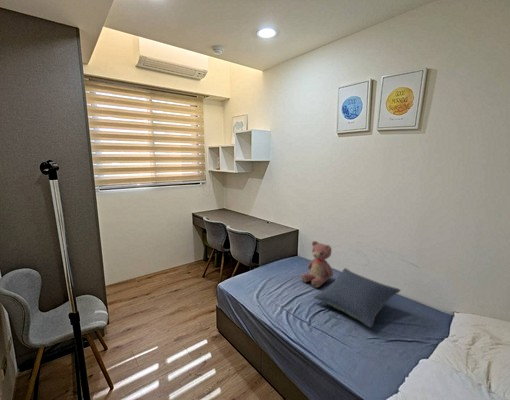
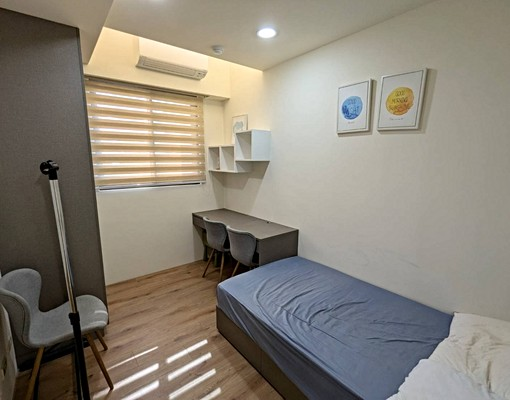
- teddy bear [300,240,334,288]
- pillow [312,267,402,329]
